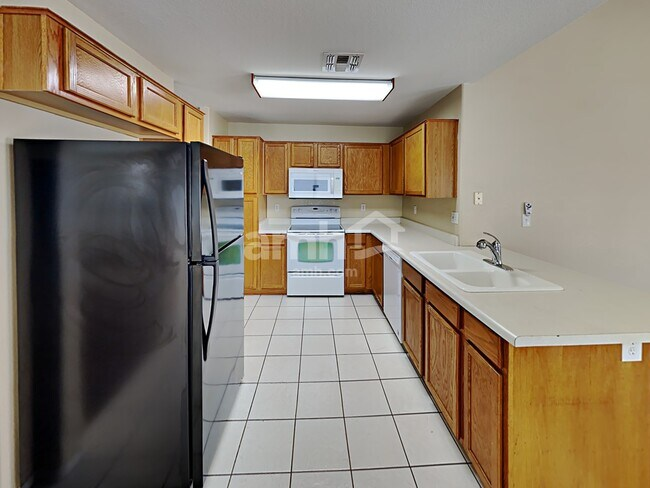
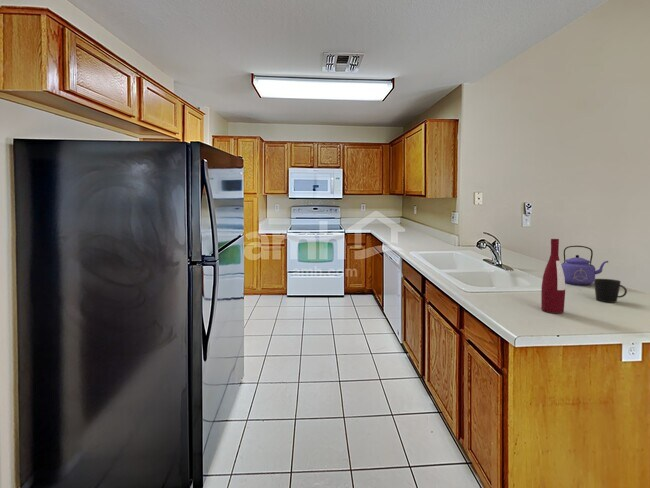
+ kettle [561,245,609,286]
+ cup [593,278,628,303]
+ alcohol [540,238,566,314]
